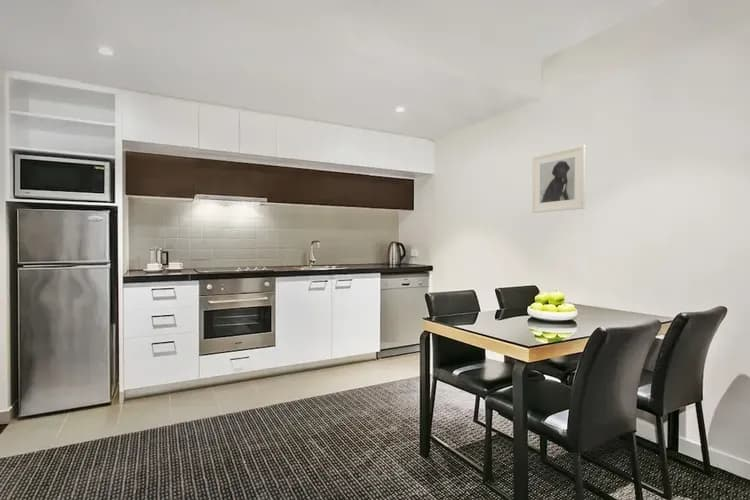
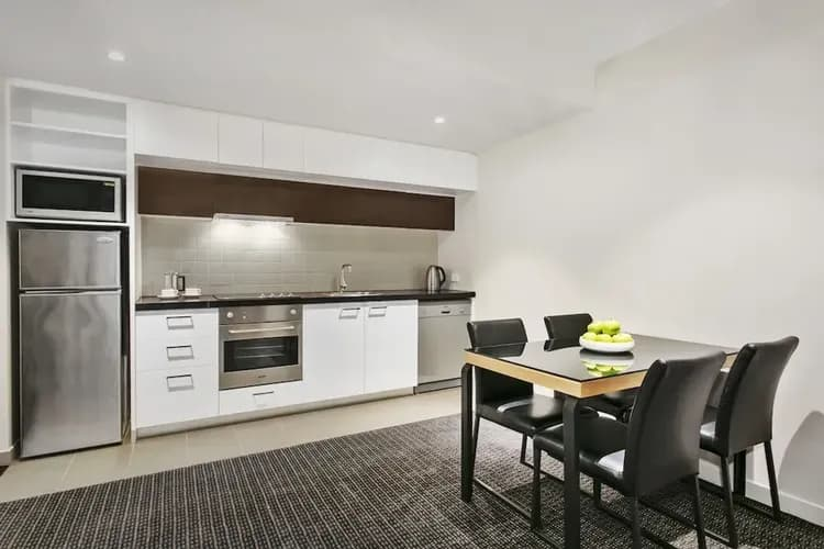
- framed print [531,144,587,214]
